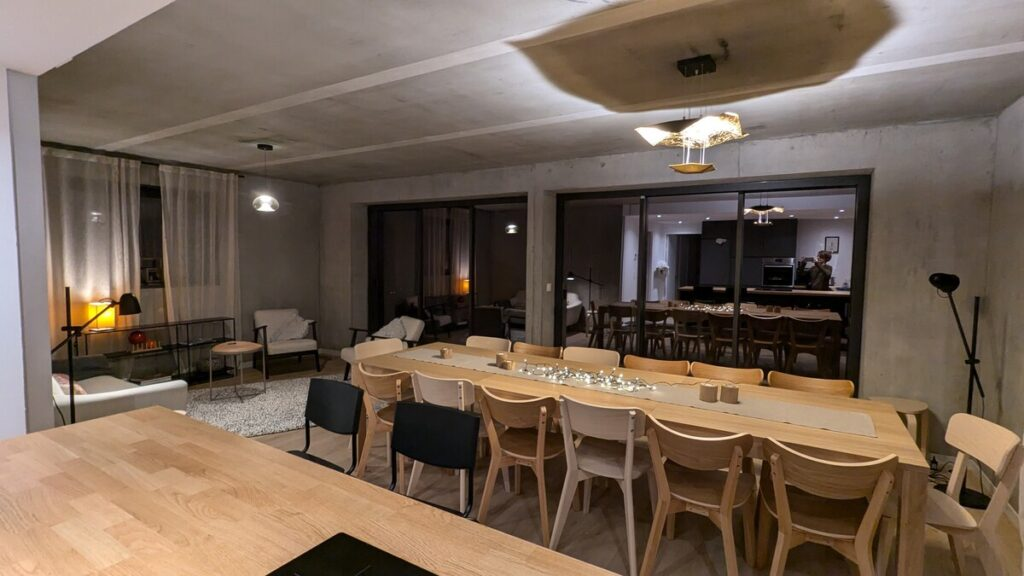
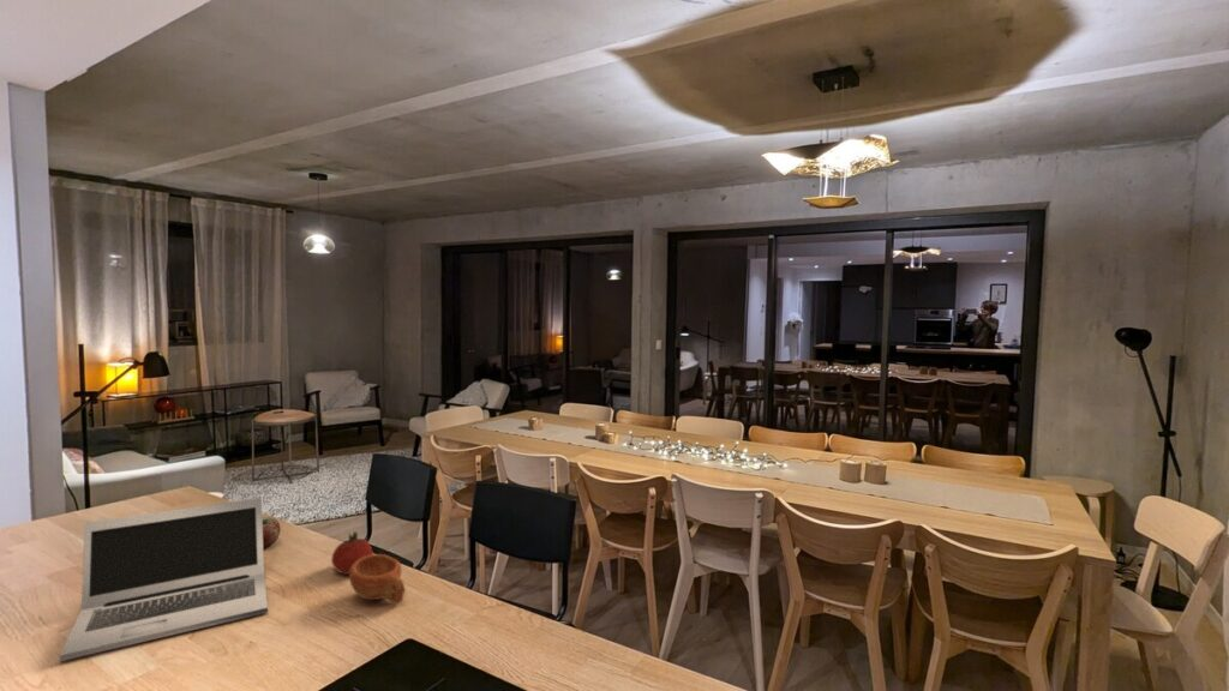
+ cup [348,553,406,605]
+ apple [262,516,282,548]
+ fruit [330,530,374,576]
+ laptop [59,497,269,662]
